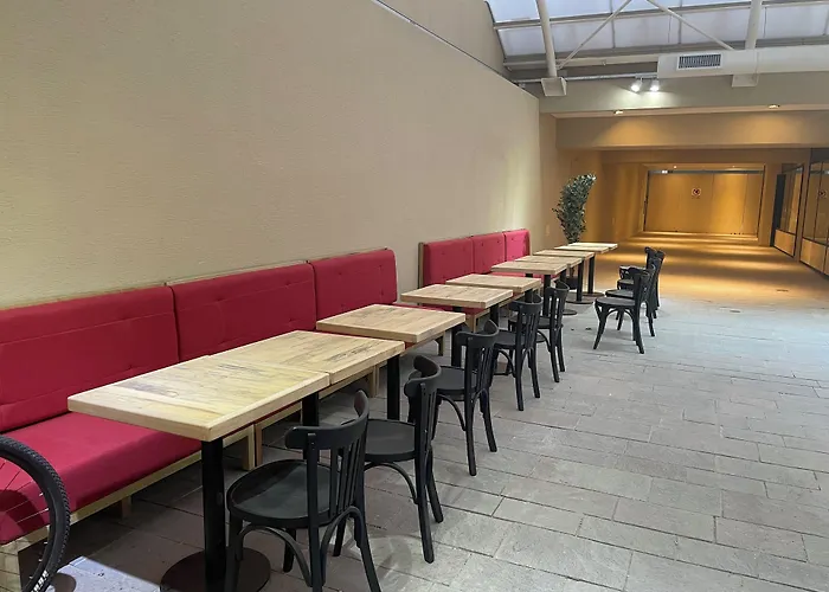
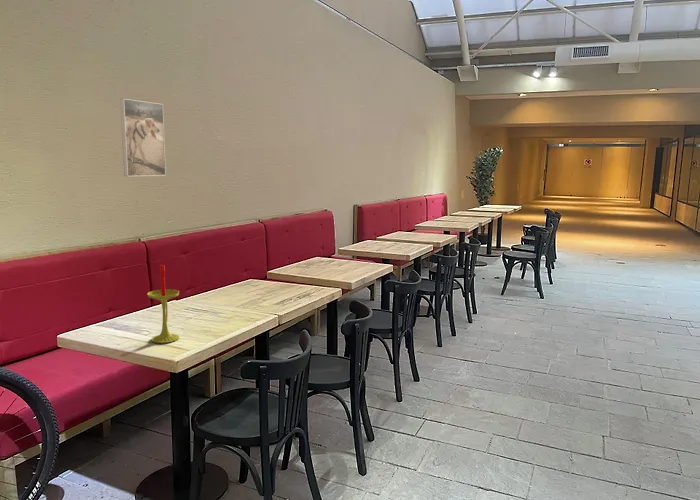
+ candle [146,264,180,344]
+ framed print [119,98,167,177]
